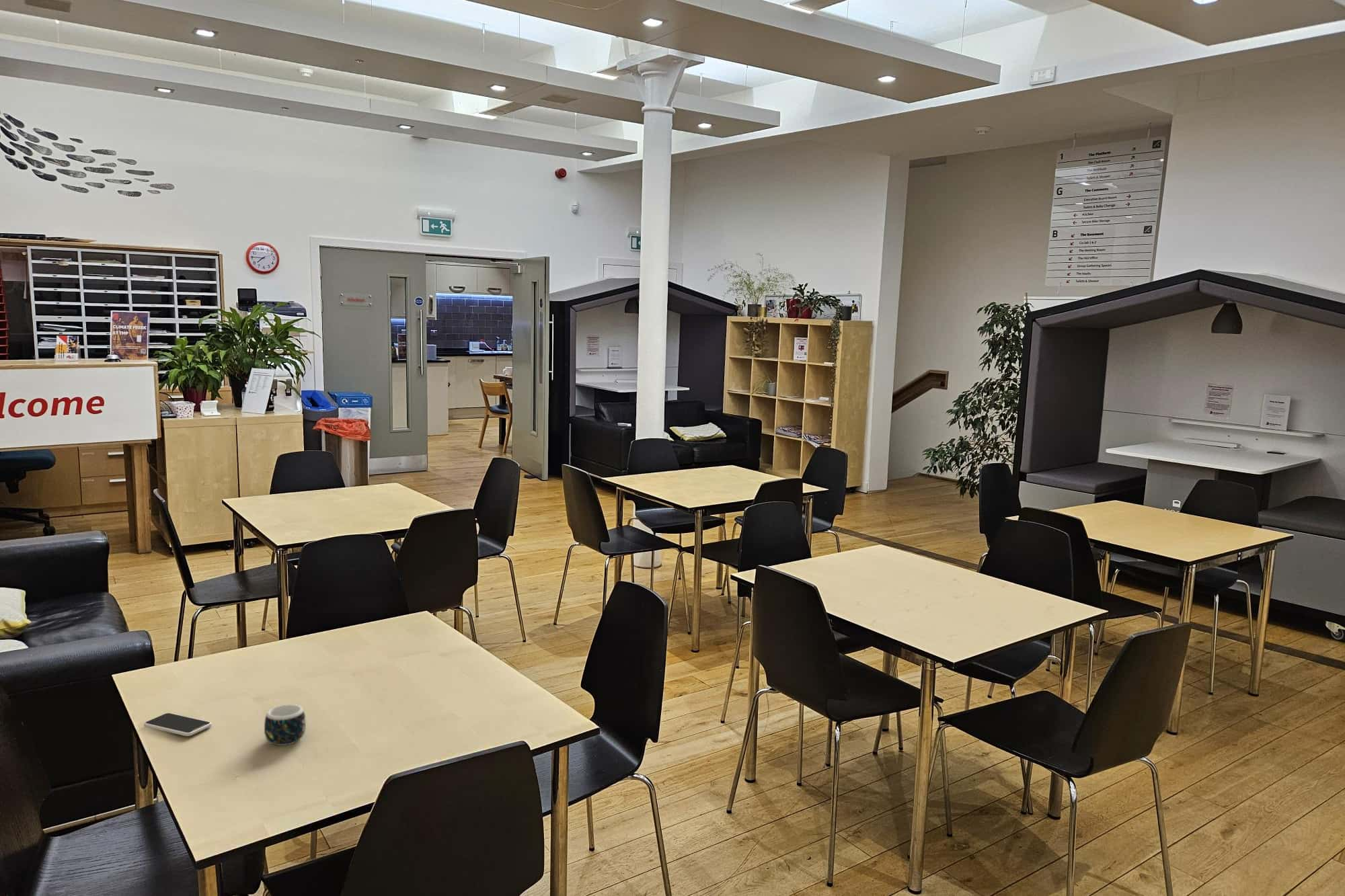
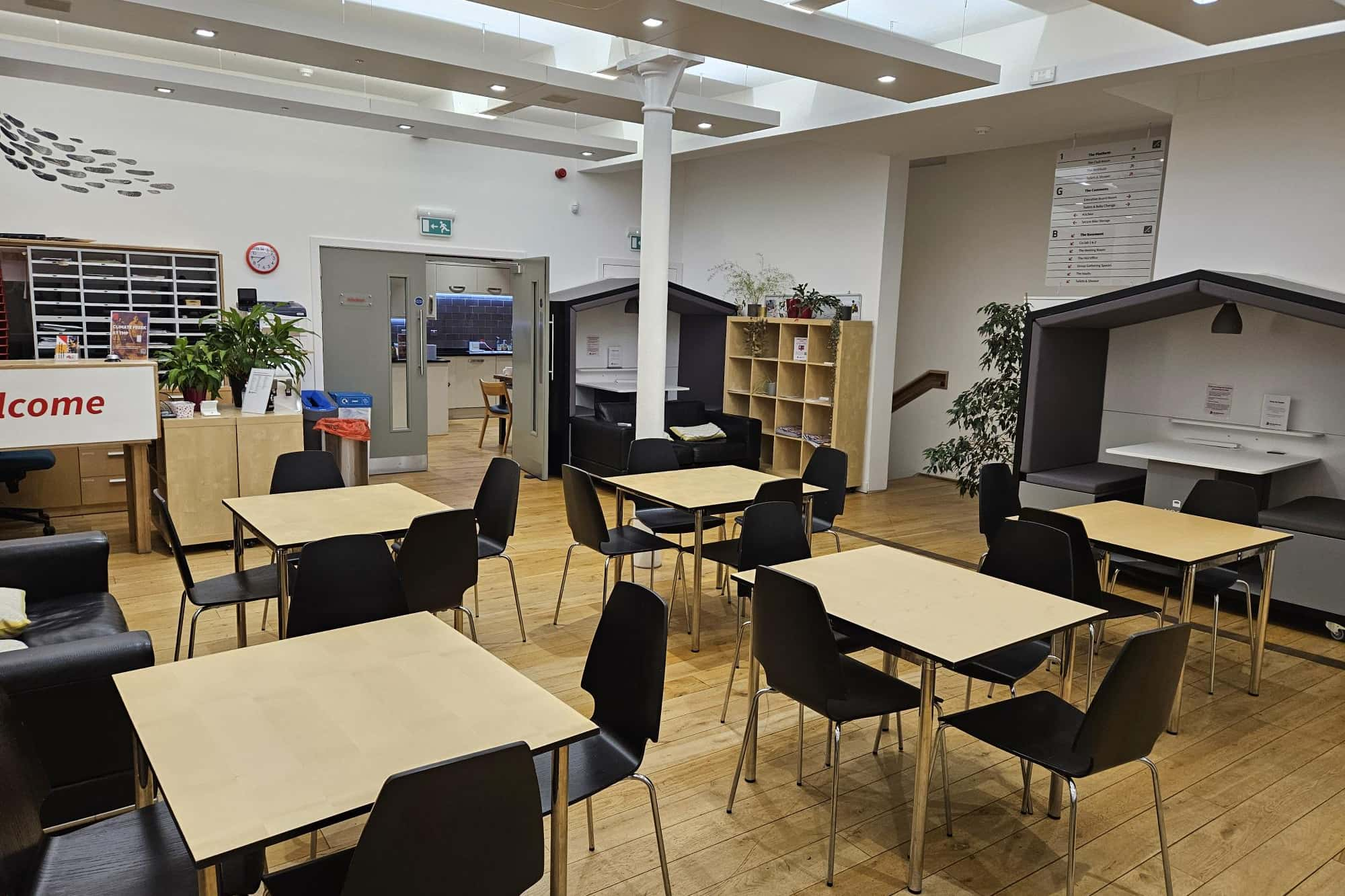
- smartphone [143,712,213,737]
- mug [264,704,307,746]
